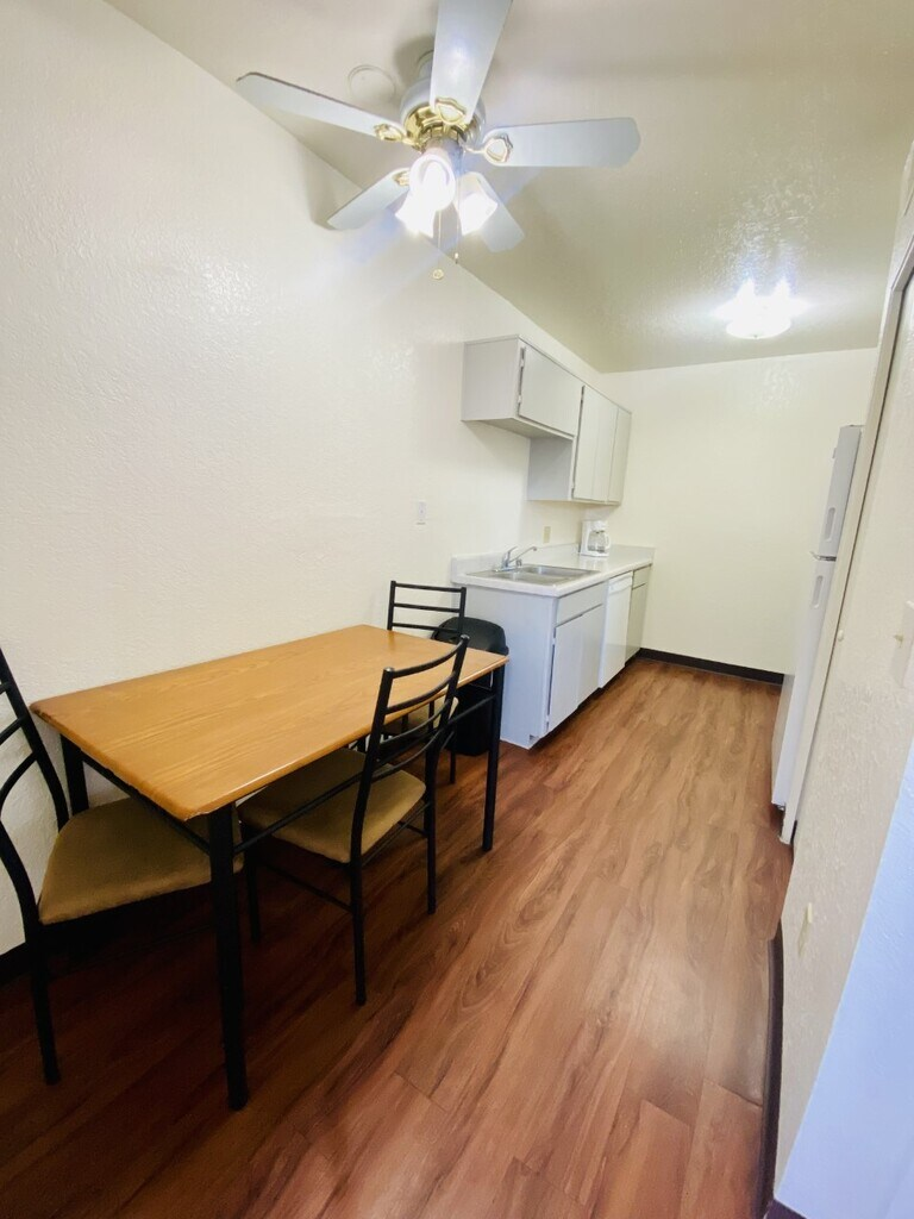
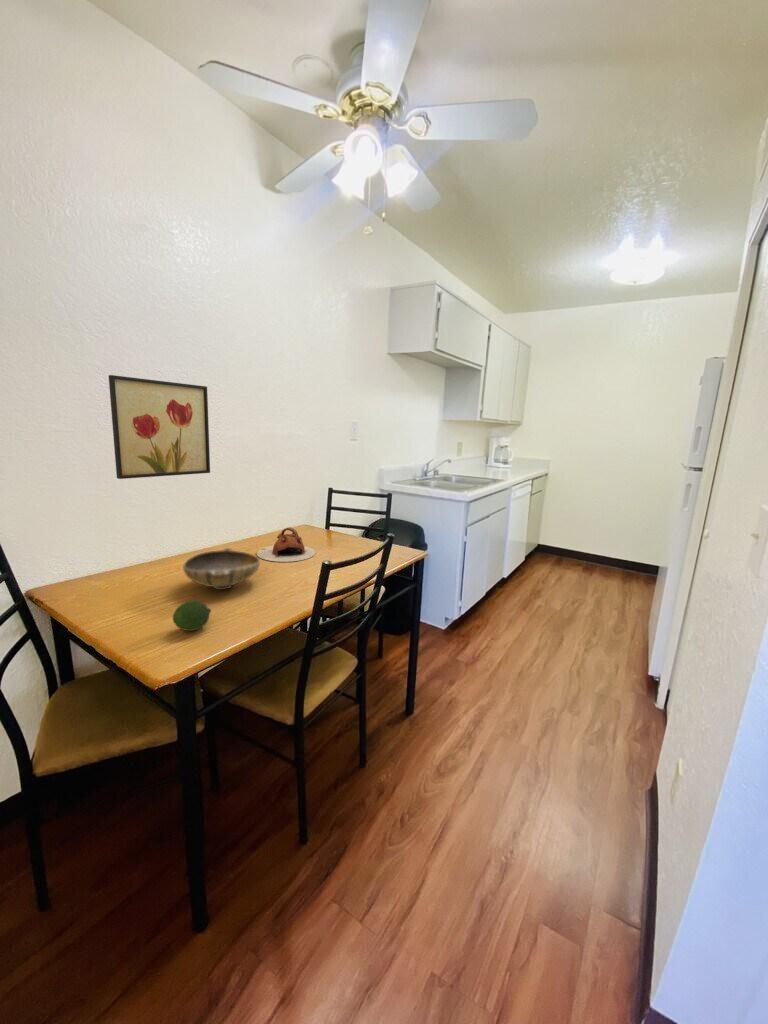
+ fruit [172,600,212,632]
+ bowl [182,547,261,591]
+ teapot [256,526,316,563]
+ wall art [107,374,211,480]
